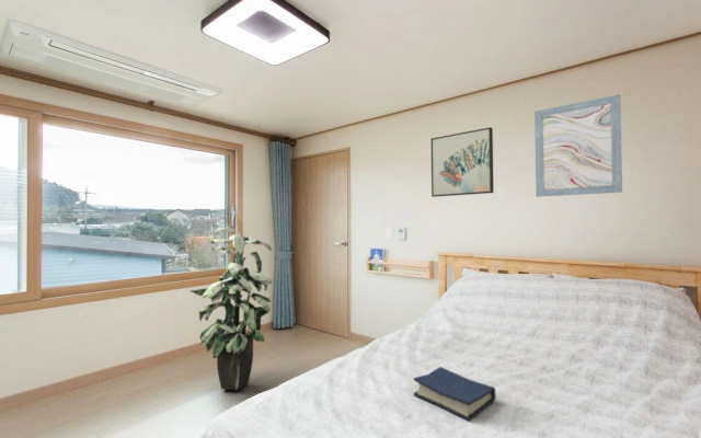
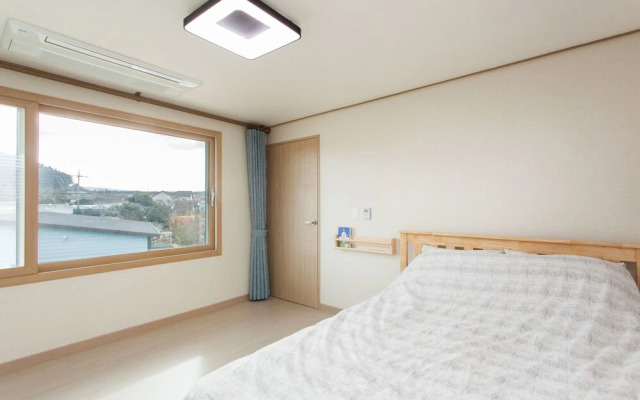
- wall art [430,126,495,198]
- hardback book [413,366,497,423]
- indoor plant [189,227,273,391]
- wall art [533,93,623,198]
